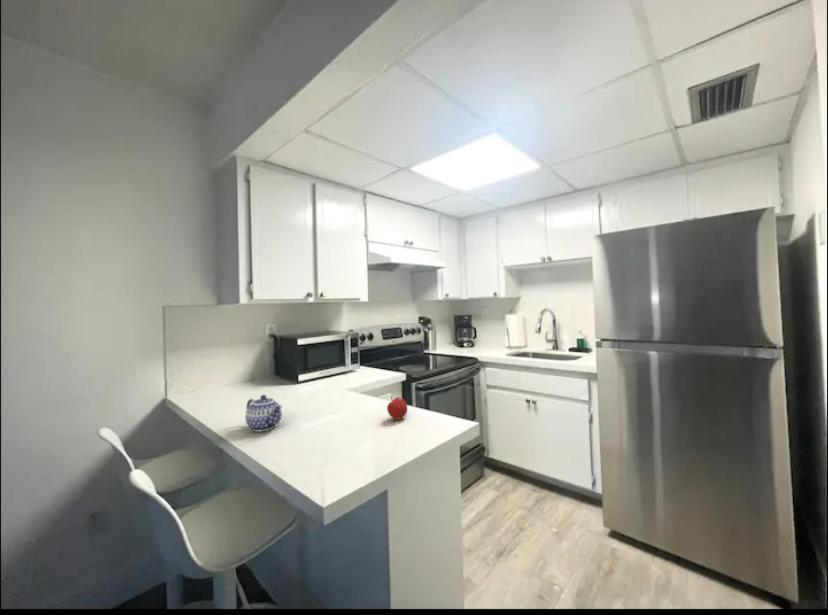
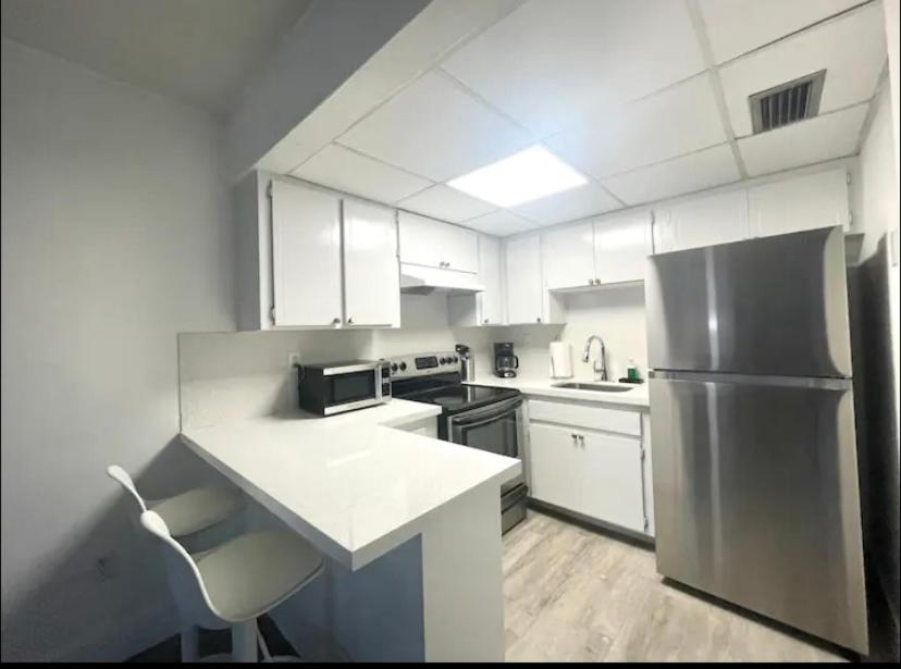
- fruit [386,395,408,421]
- teapot [244,394,283,432]
